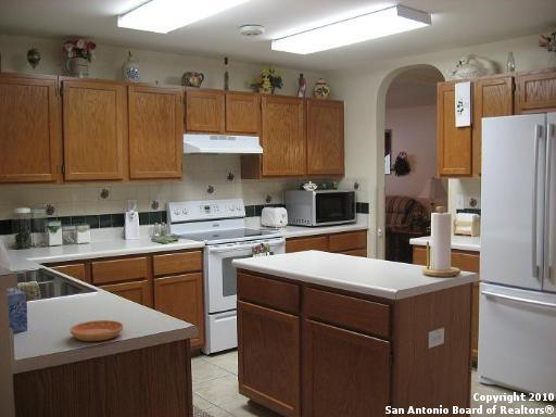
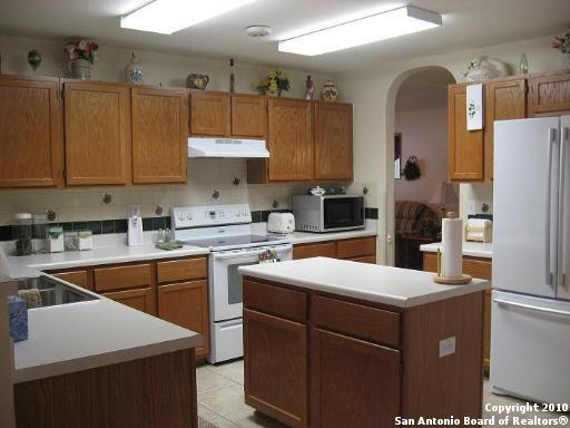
- saucer [70,319,125,342]
